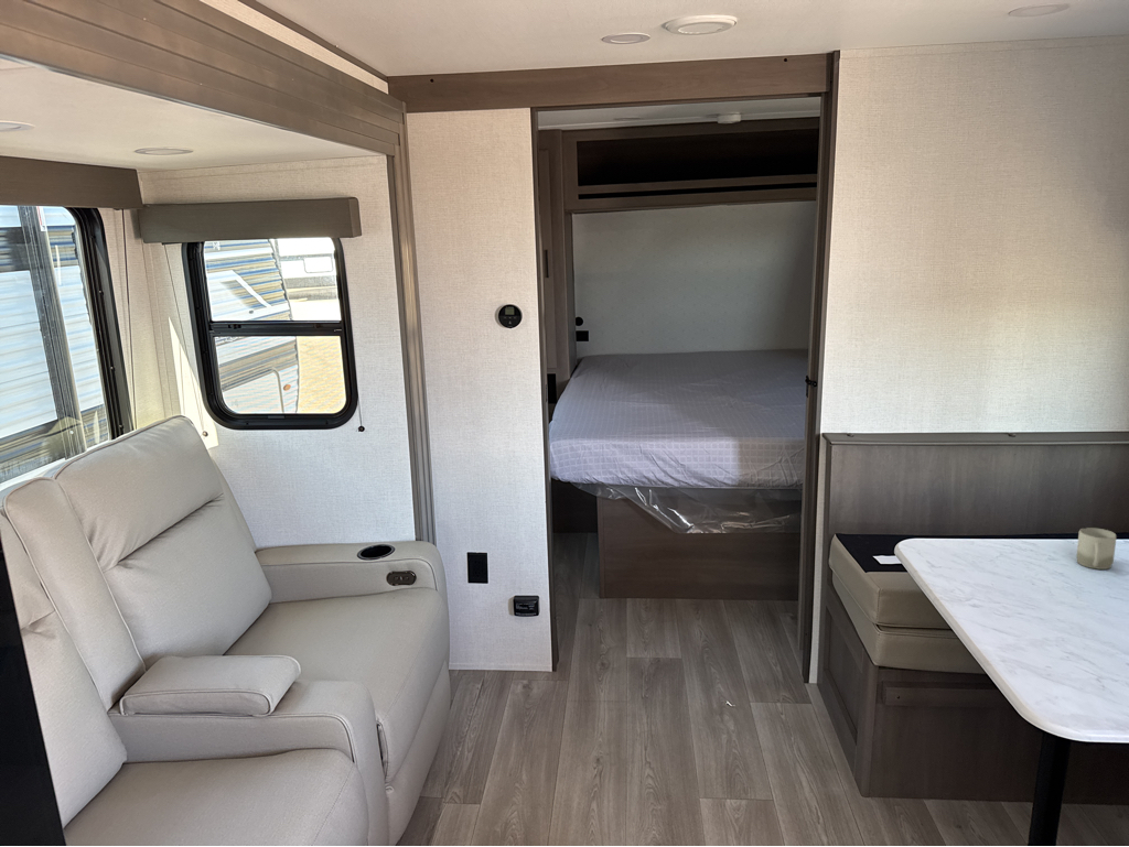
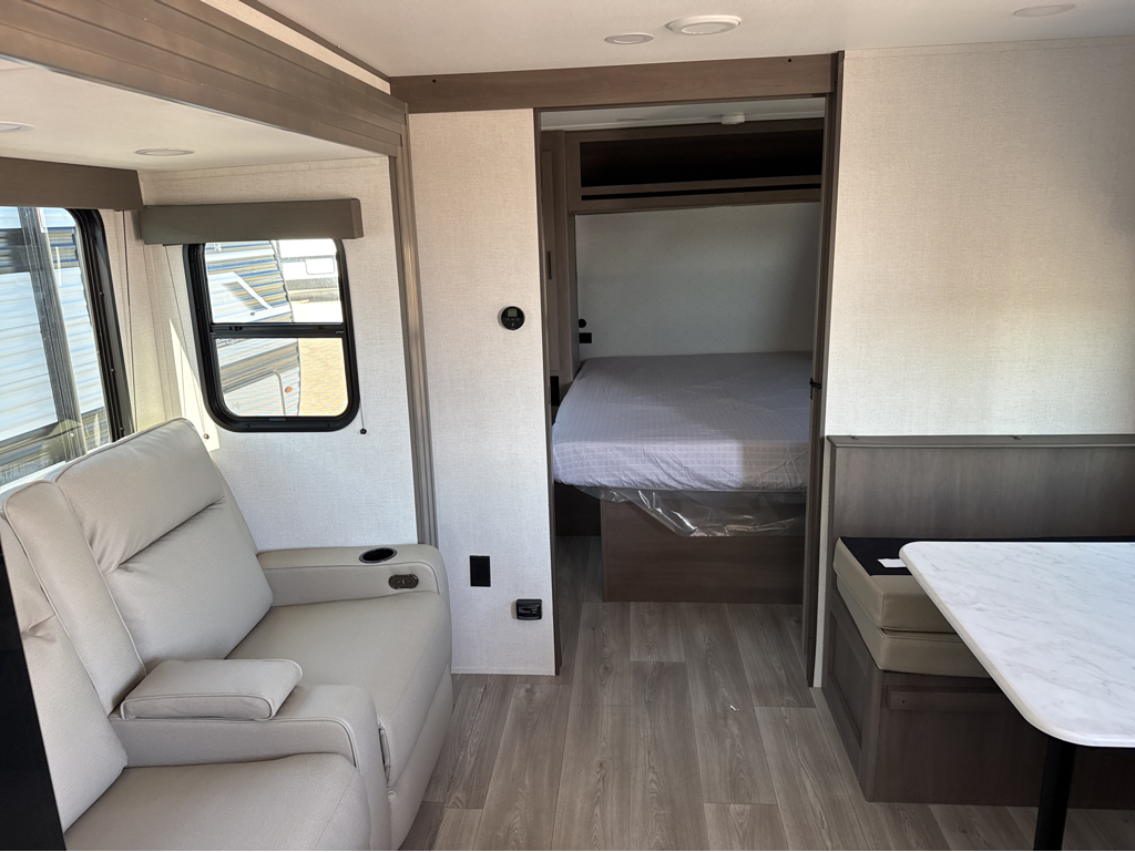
- cup [1075,526,1118,571]
